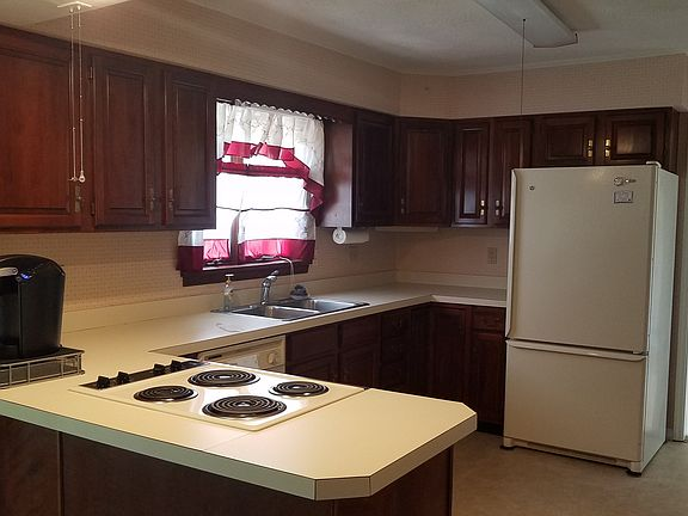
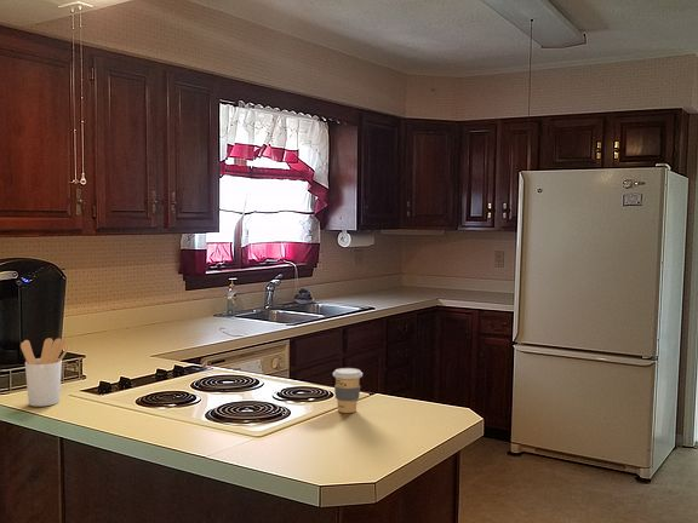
+ coffee cup [332,367,364,414]
+ utensil holder [19,337,70,408]
